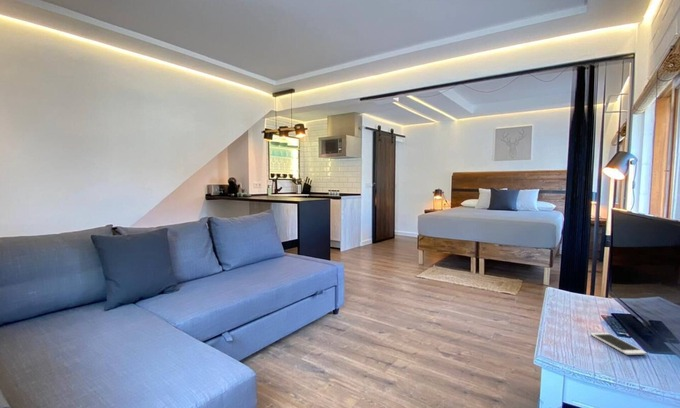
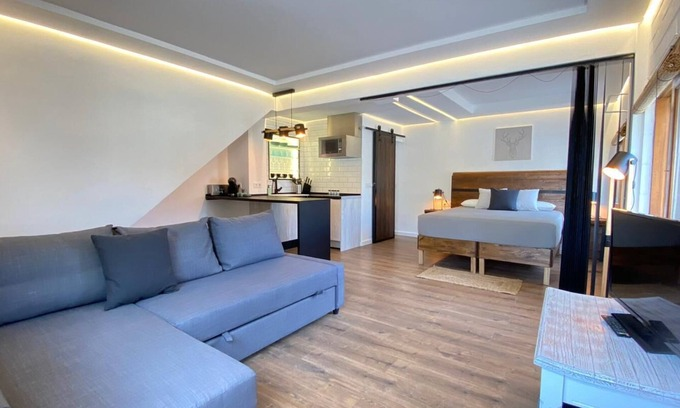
- cell phone [589,332,648,356]
